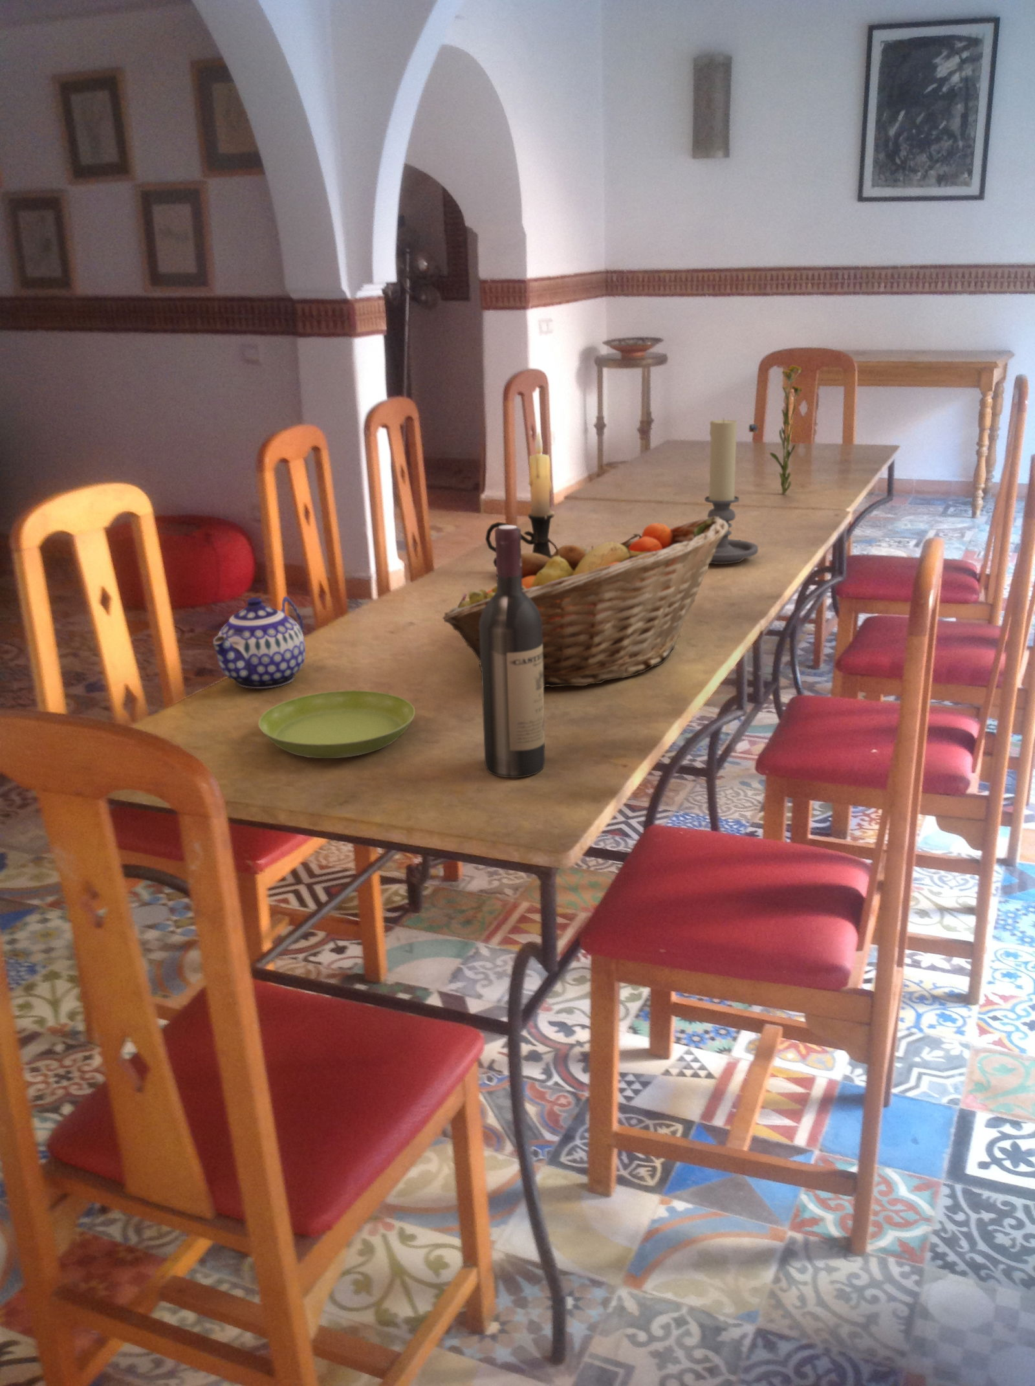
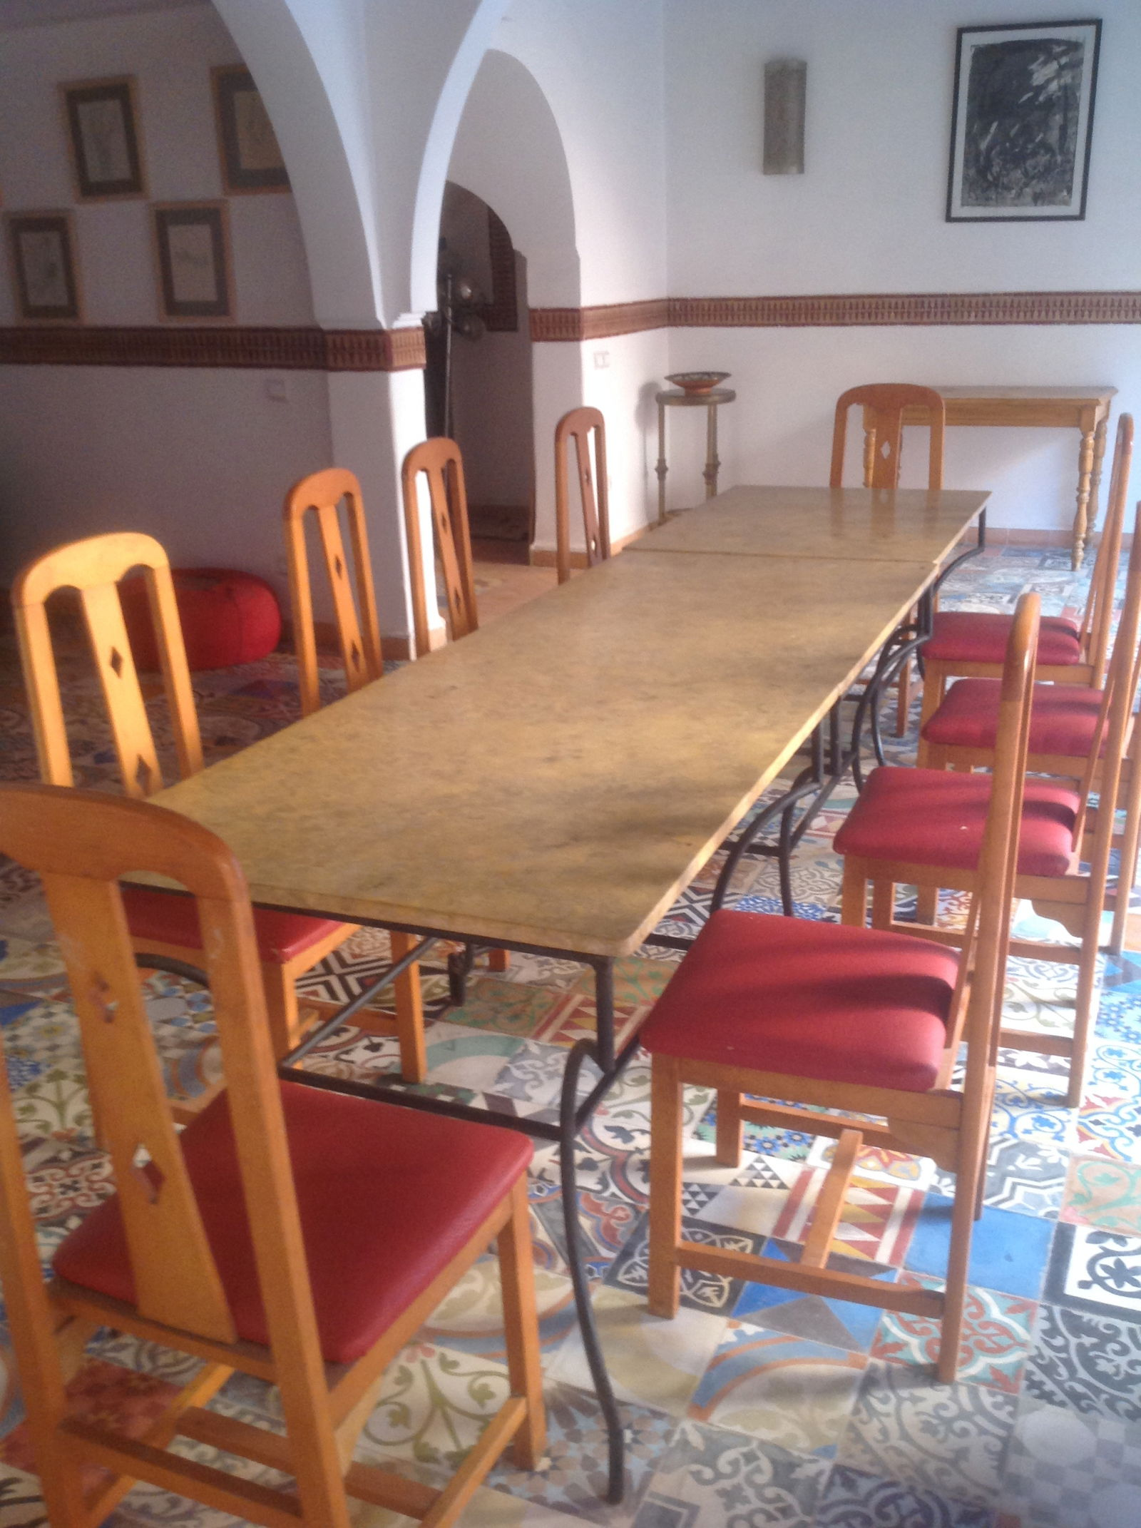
- fruit basket [441,516,730,688]
- candle holder [485,430,556,569]
- teapot [212,596,305,689]
- flower [748,365,802,495]
- saucer [258,690,416,759]
- candle holder [703,417,759,565]
- wine bottle [479,525,546,778]
